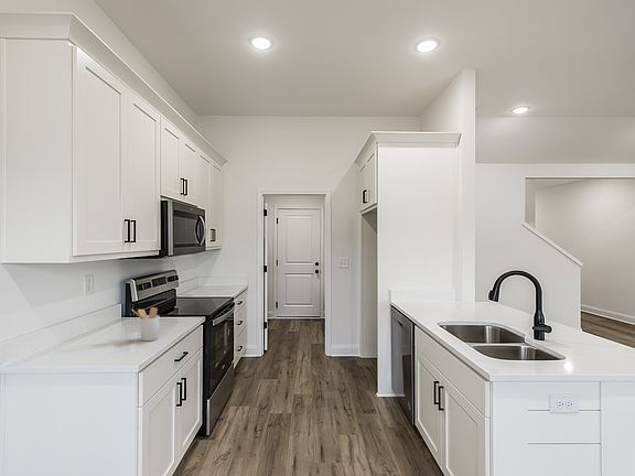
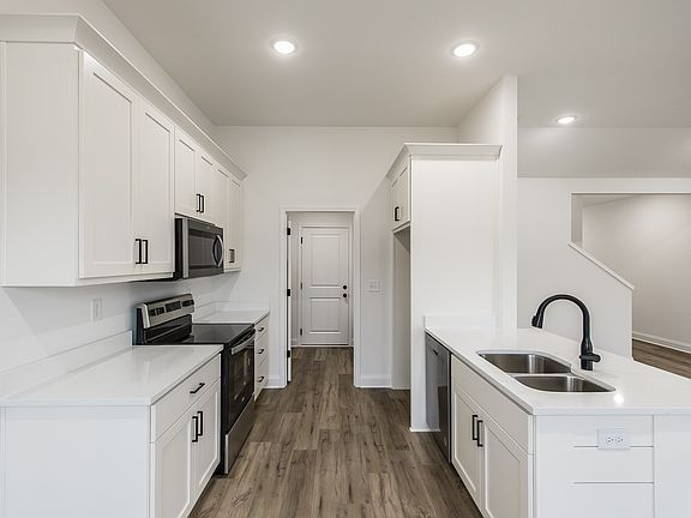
- utensil holder [131,306,160,342]
